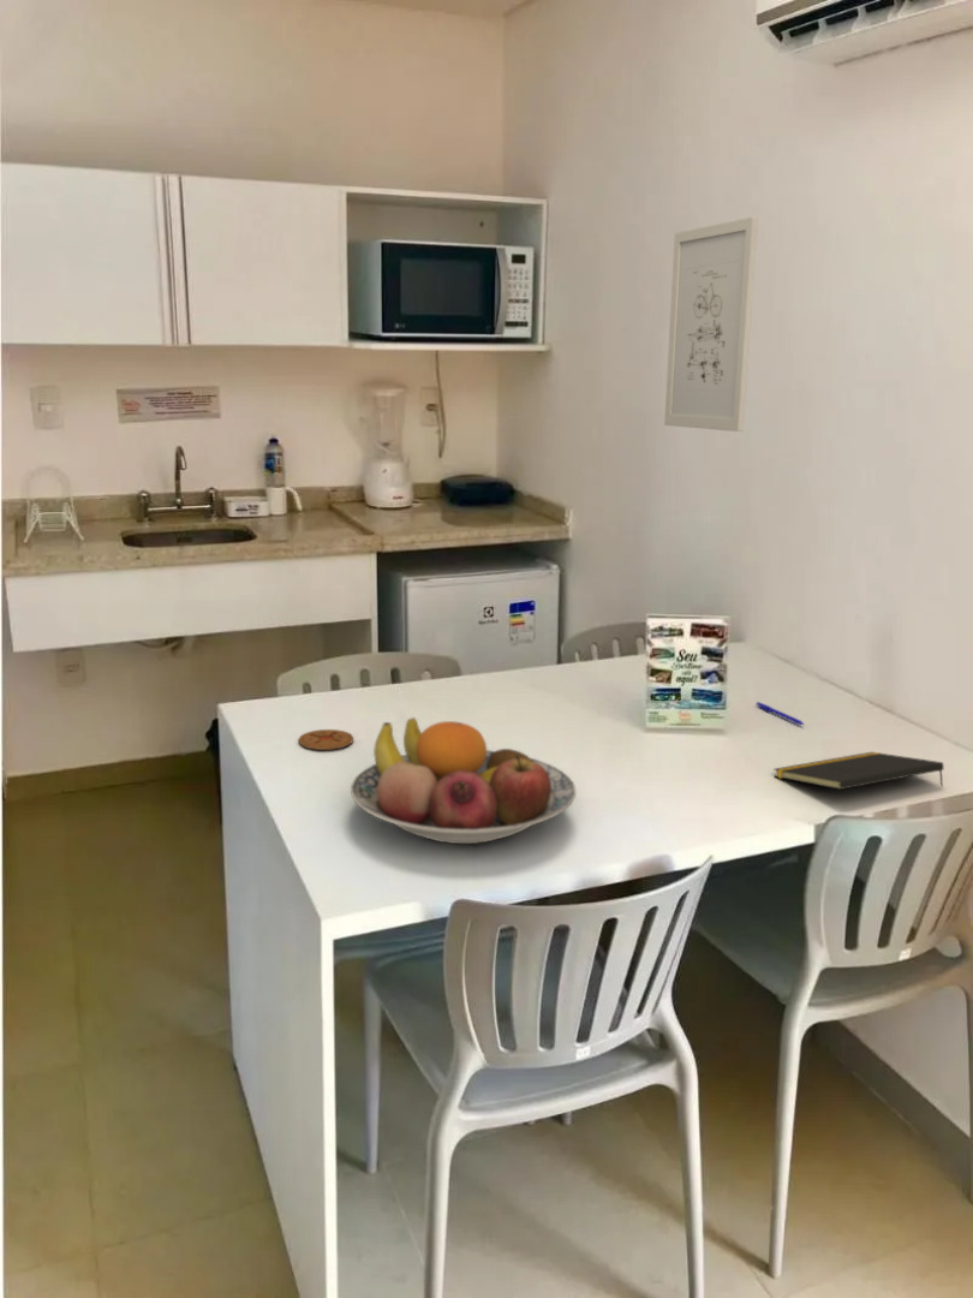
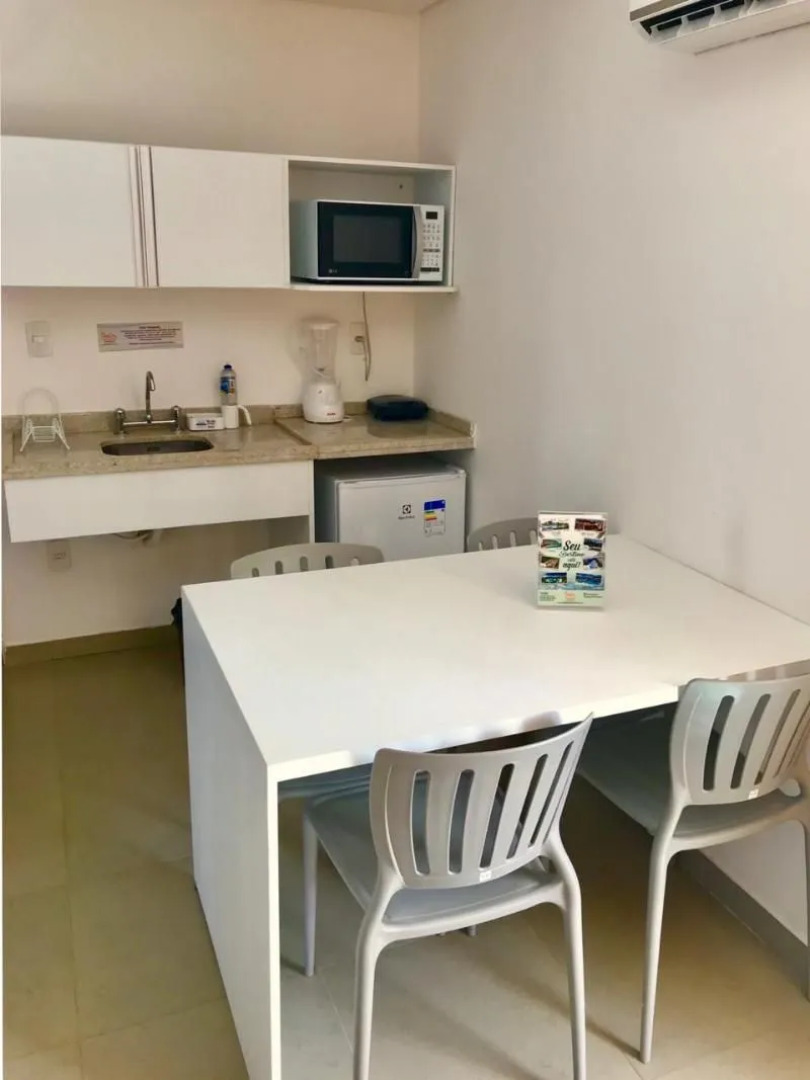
- fruit bowl [350,716,577,845]
- pen [756,701,805,726]
- notepad [772,751,945,791]
- wall art [663,215,759,433]
- coaster [298,728,354,751]
